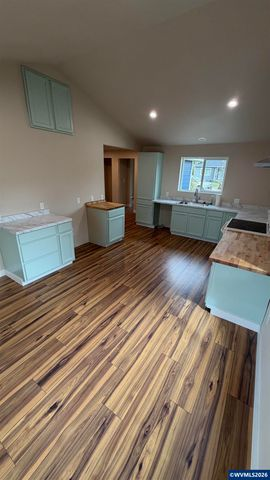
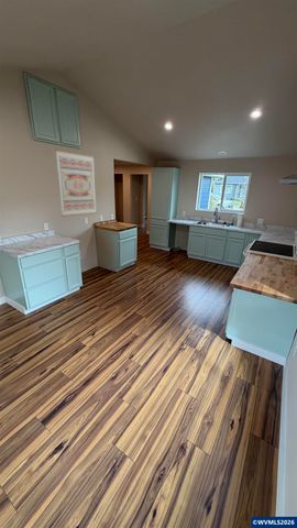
+ wall art [54,148,98,218]
